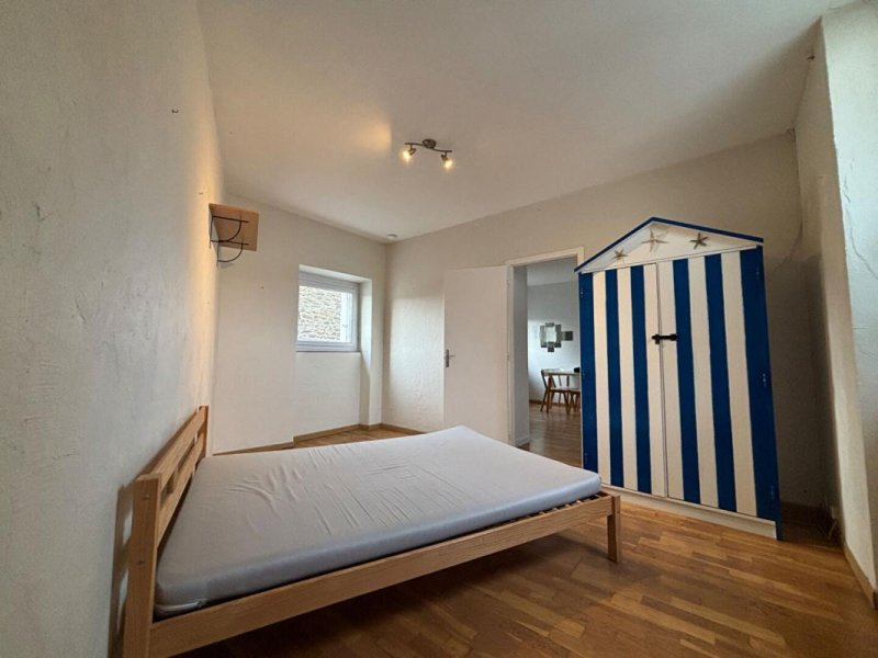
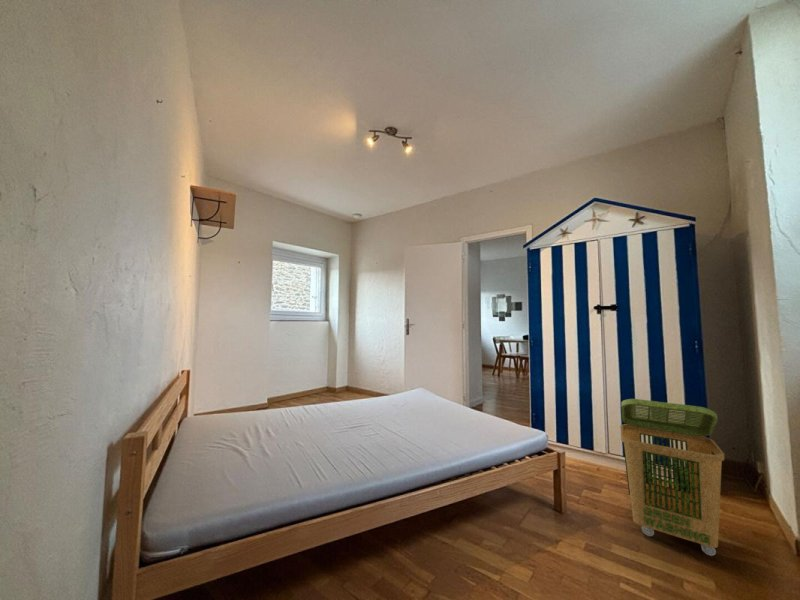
+ laundry basket [619,398,725,557]
